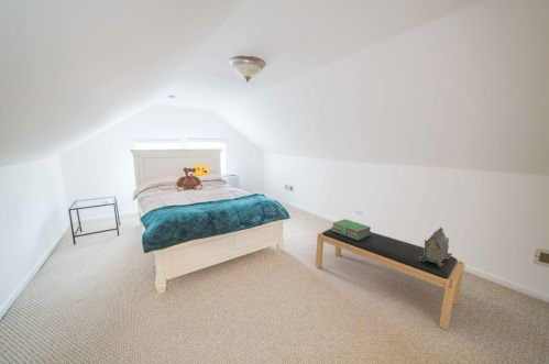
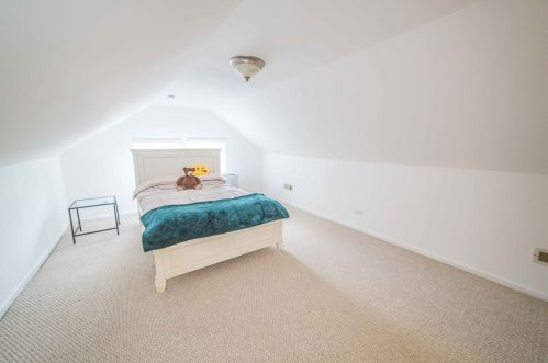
- stack of books [330,218,372,240]
- decorative box [419,227,453,267]
- bench [315,228,465,331]
